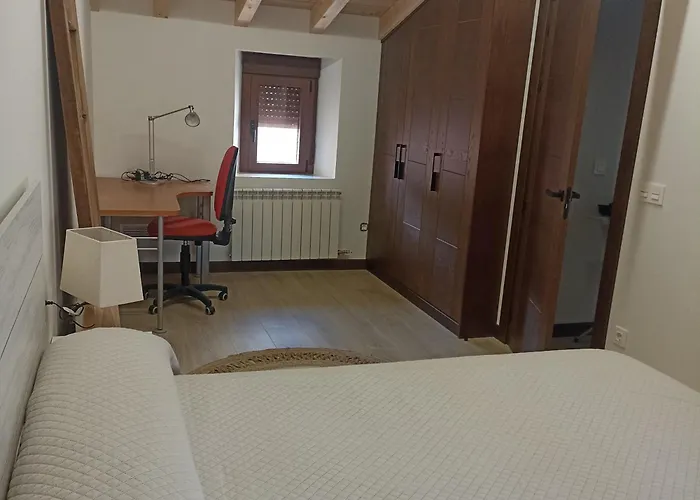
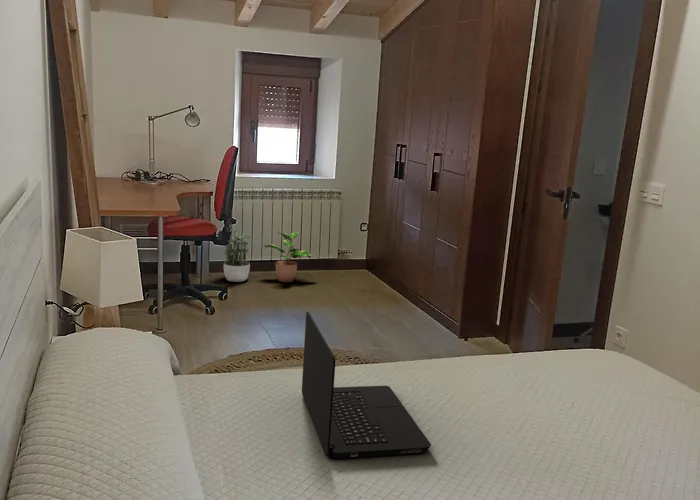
+ laptop [301,311,432,460]
+ potted plant [223,229,252,283]
+ potted plant [262,231,313,283]
